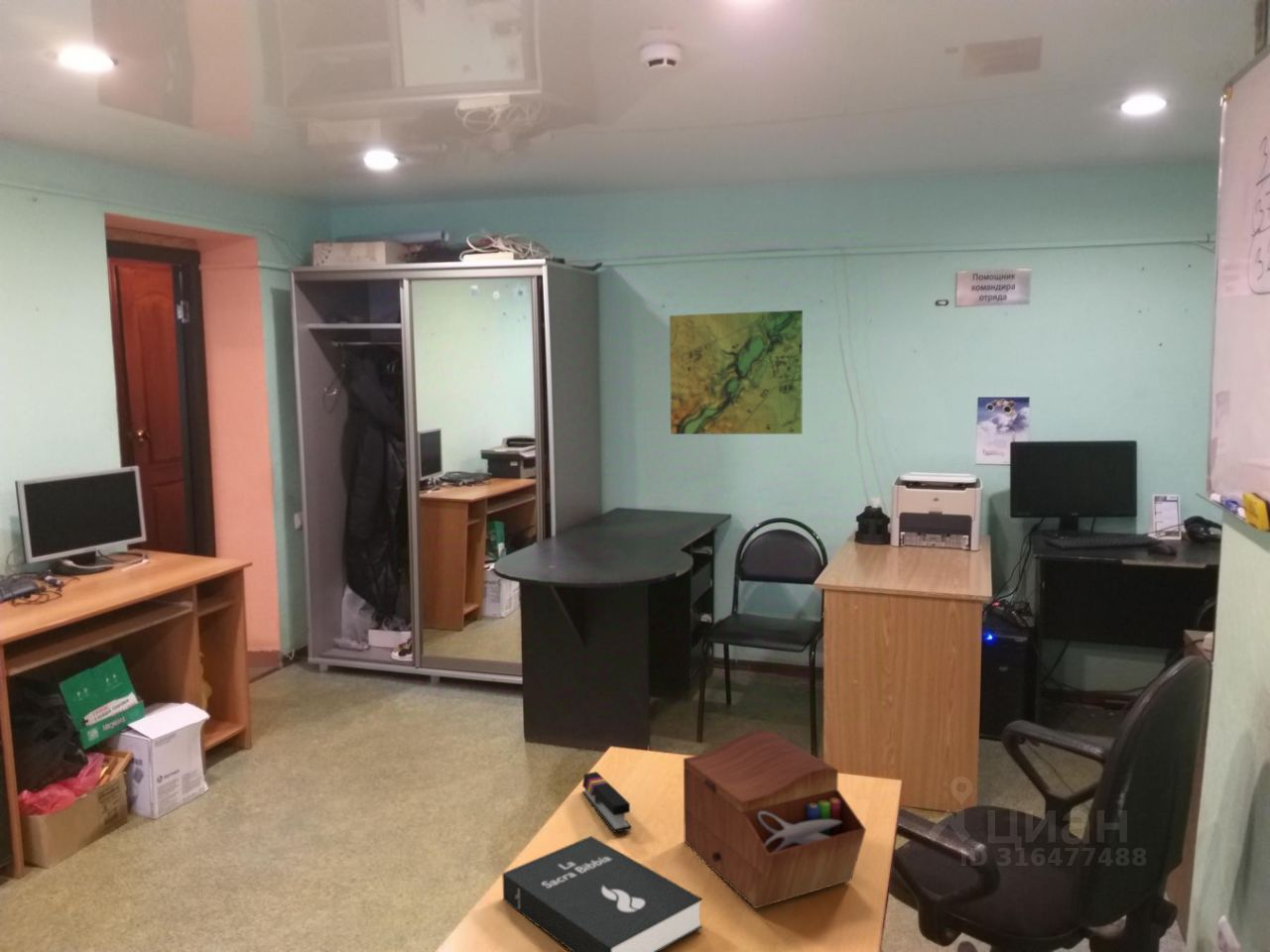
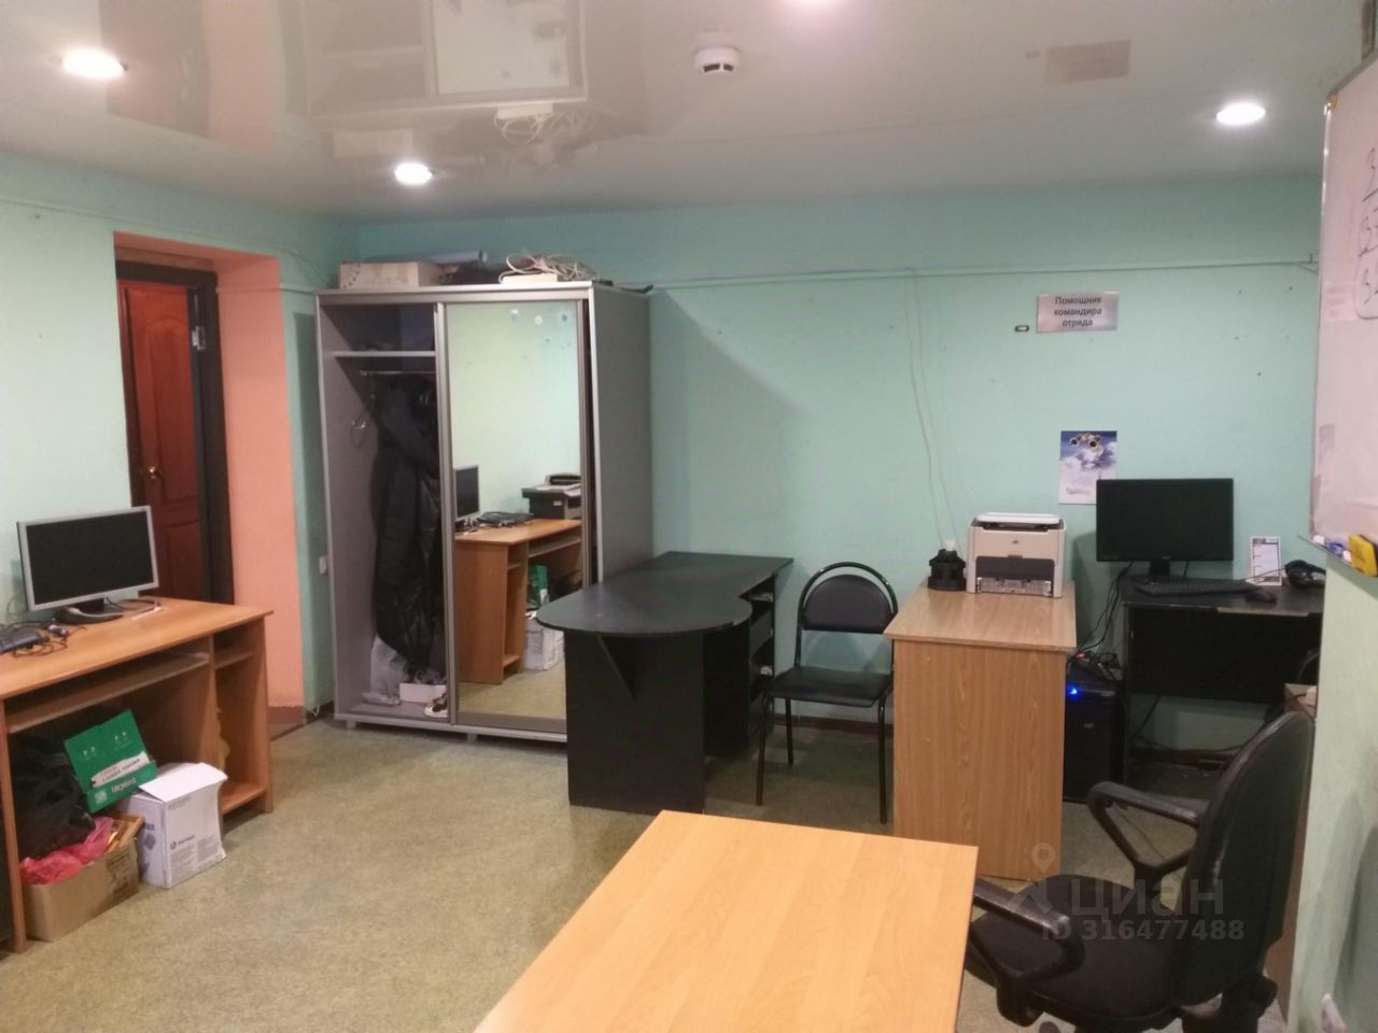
- booklet [501,835,703,952]
- map [669,309,804,435]
- sewing box [683,729,867,909]
- stapler [581,771,632,834]
